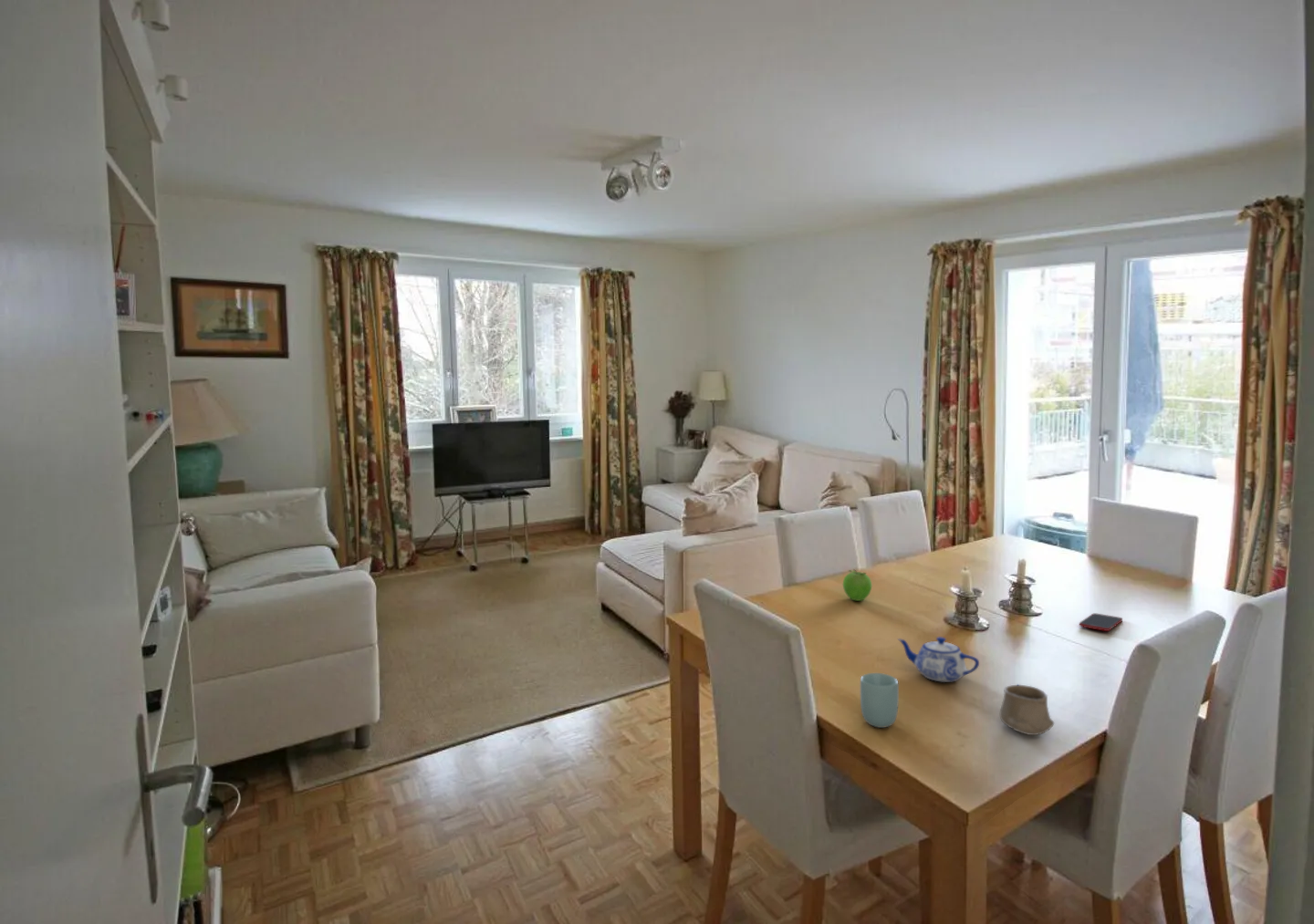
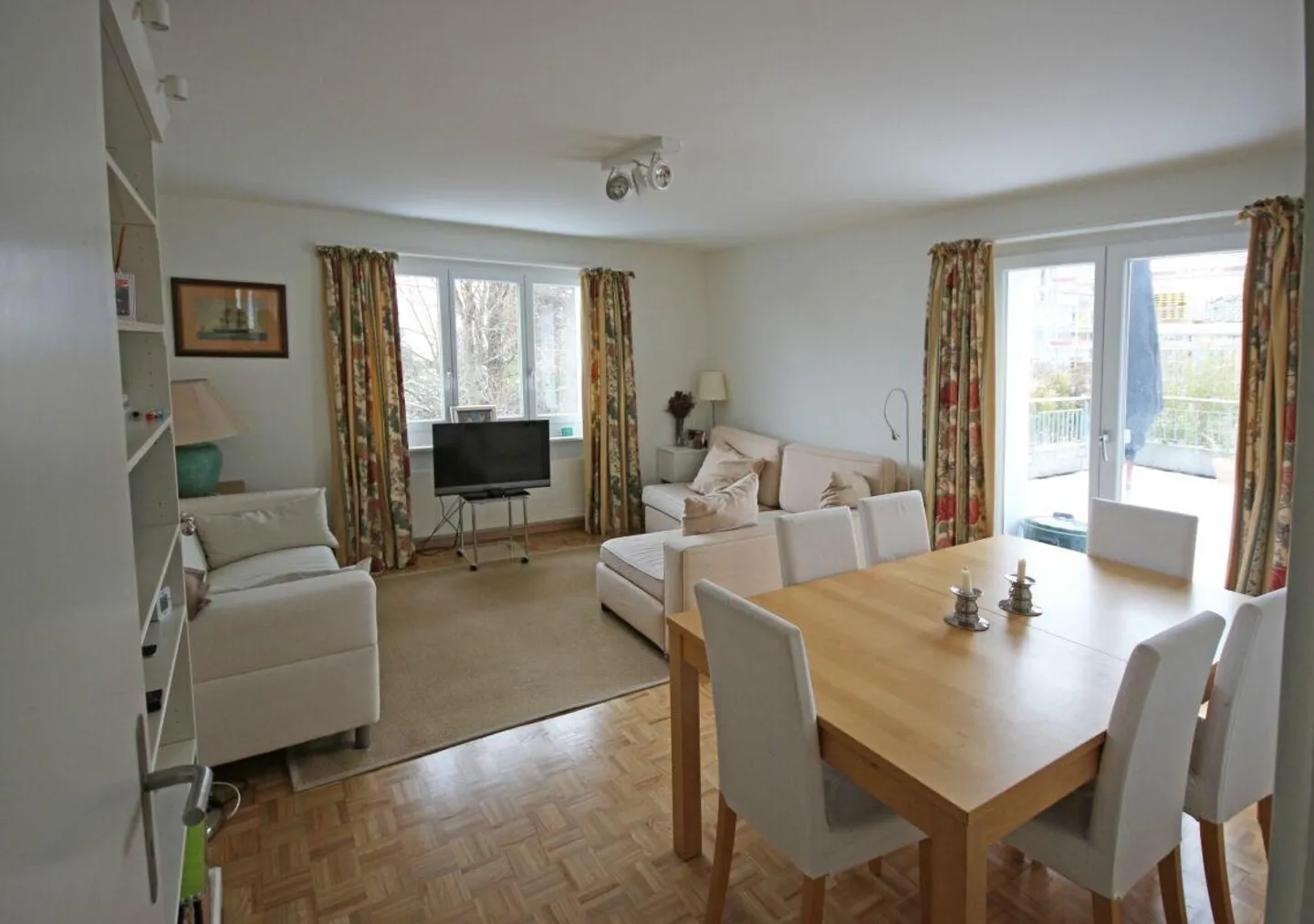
- cell phone [1079,612,1123,632]
- fruit [842,568,872,602]
- teapot [897,636,980,683]
- cup [860,672,900,729]
- cup [999,684,1055,736]
